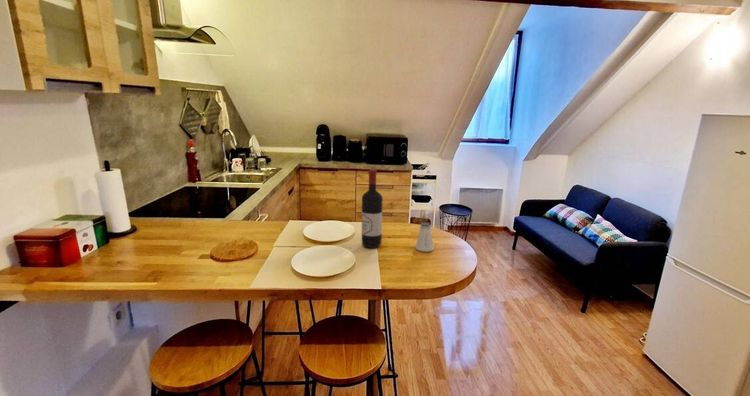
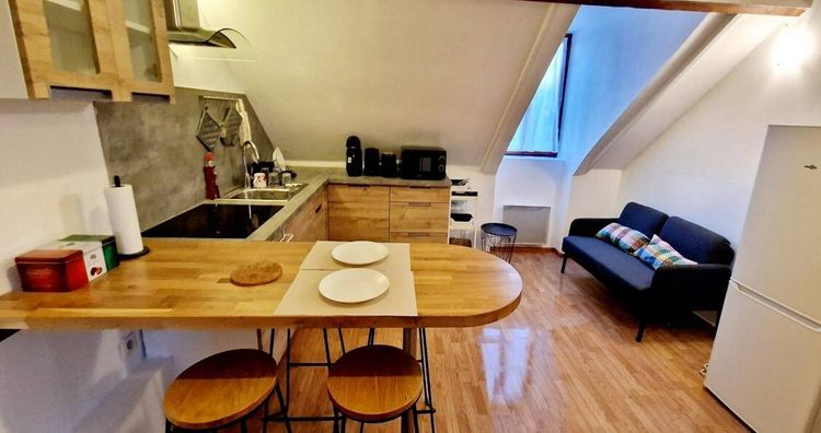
- wine bottle [361,168,384,249]
- saltshaker [414,222,435,253]
